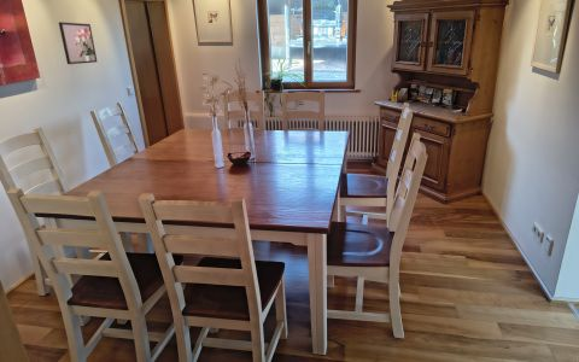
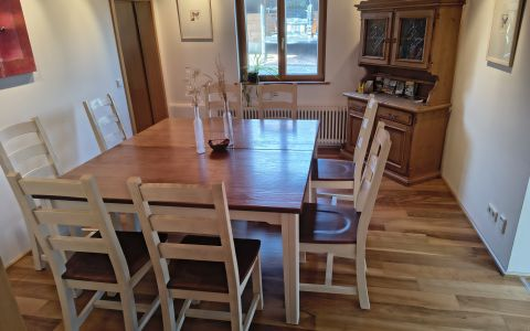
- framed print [58,21,98,65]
